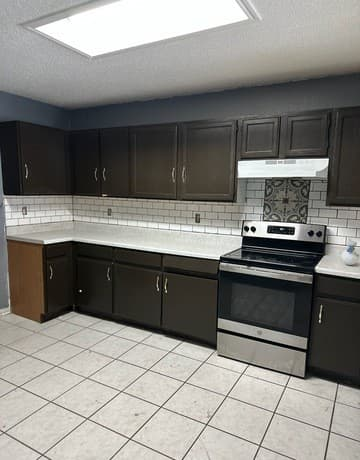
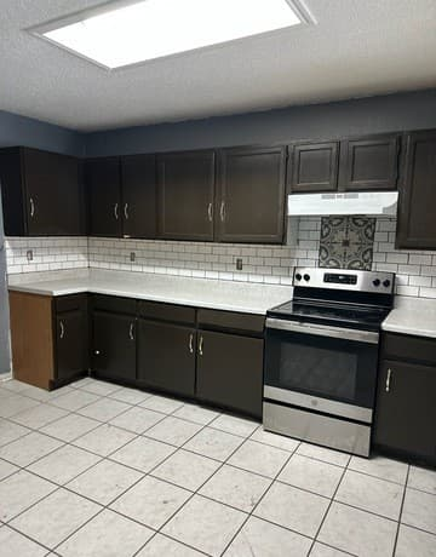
- toy figurine [340,238,360,266]
